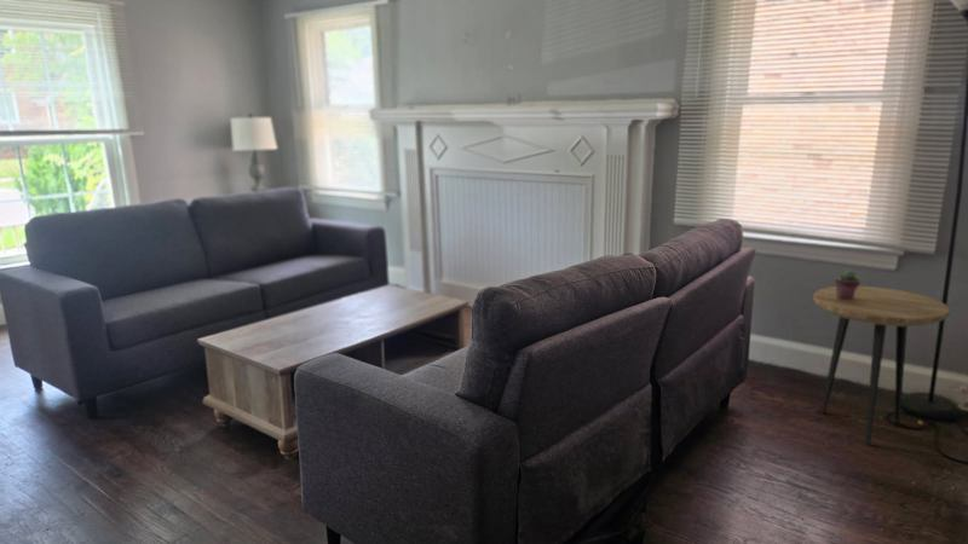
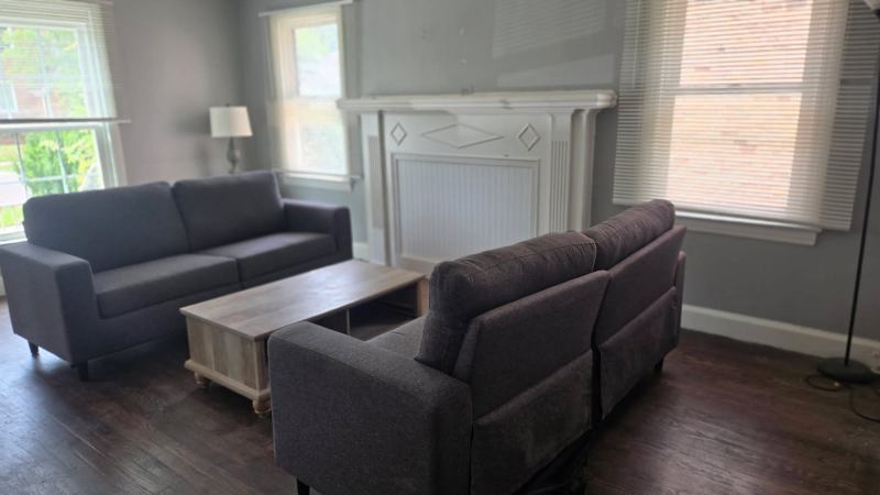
- potted succulent [834,268,862,300]
- side table [812,285,951,446]
